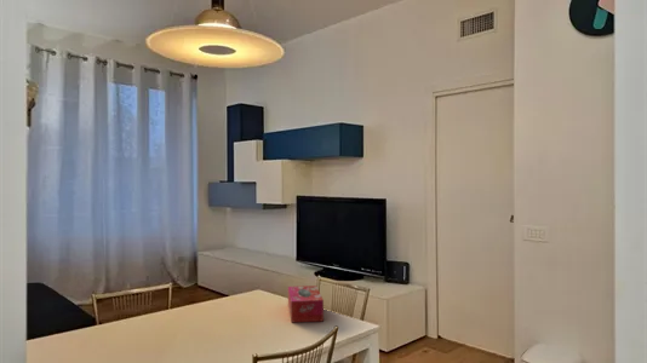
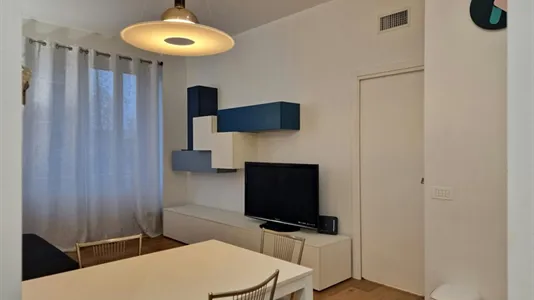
- tissue box [287,284,325,323]
